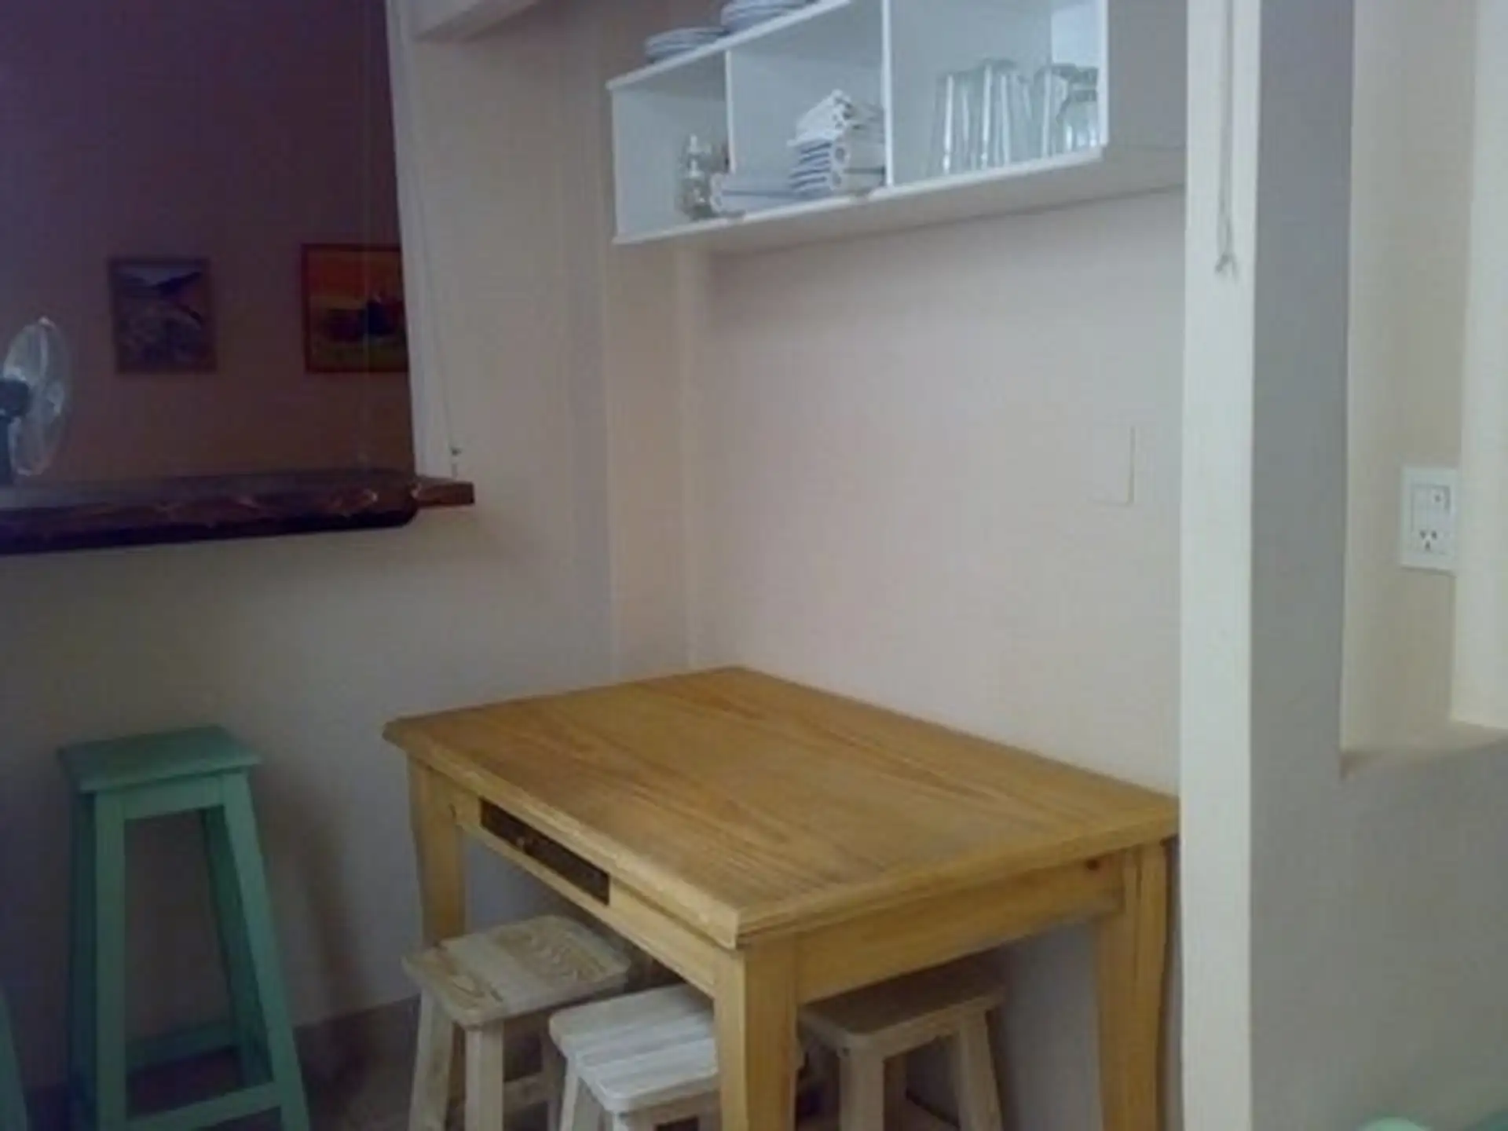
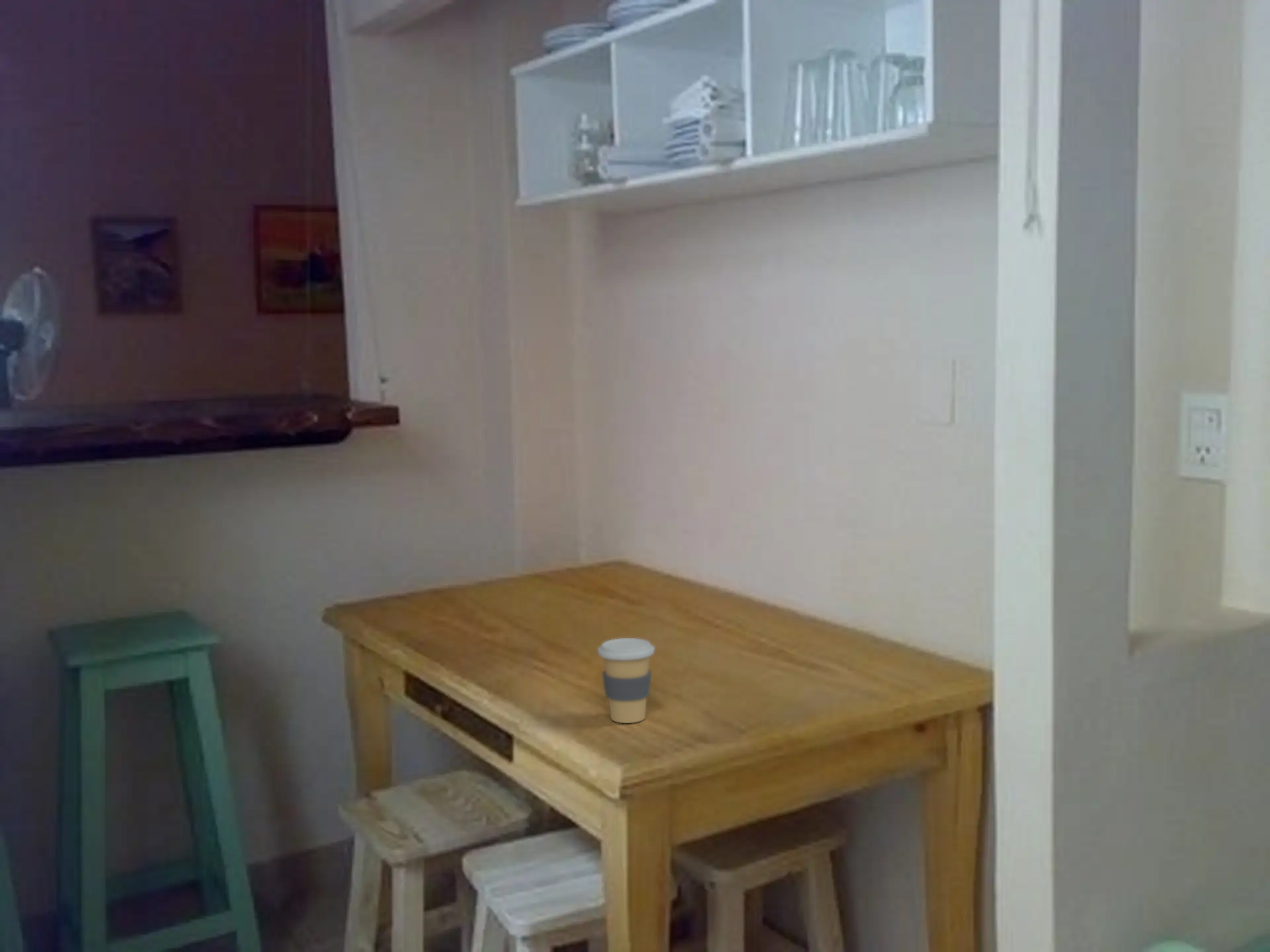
+ coffee cup [597,637,656,724]
